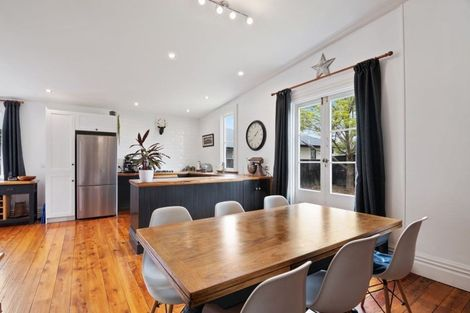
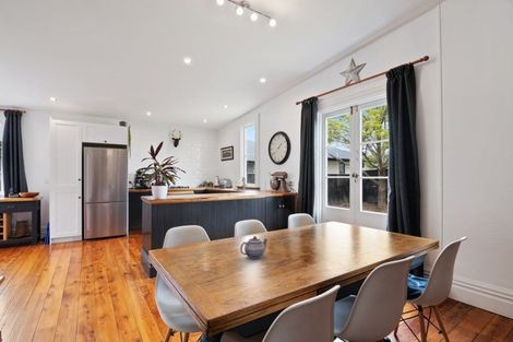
+ teapot [239,235,269,260]
